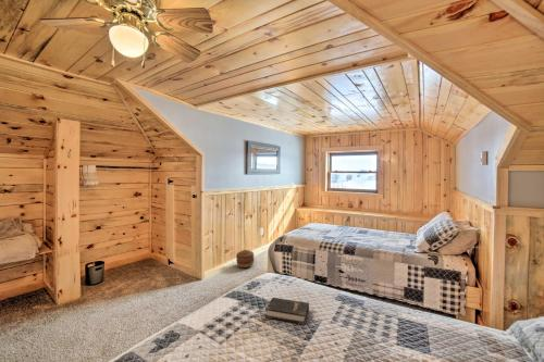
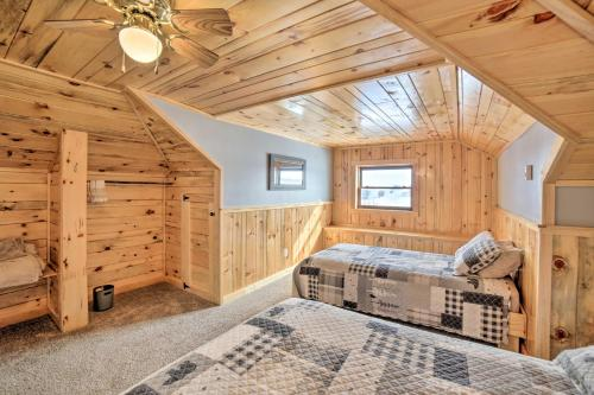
- basket [235,249,255,269]
- hardback book [264,297,310,326]
